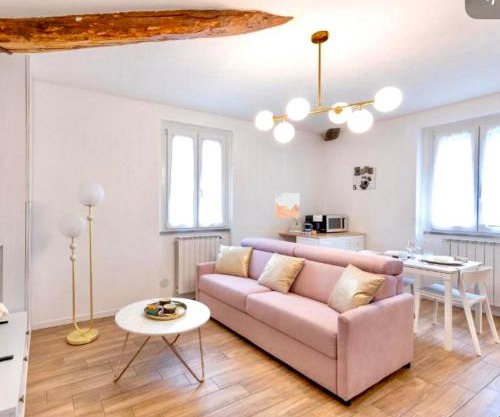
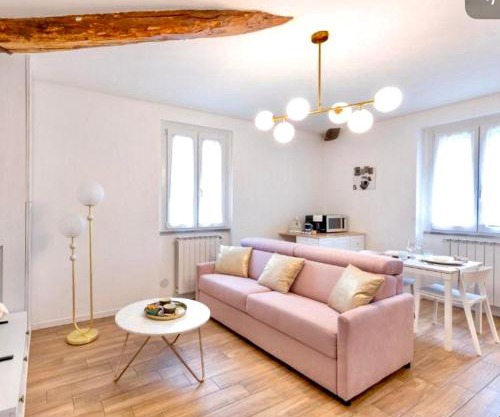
- wall art [274,192,301,219]
